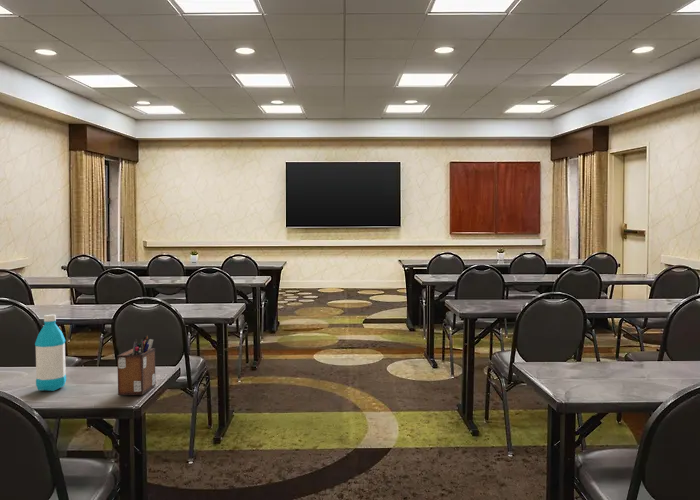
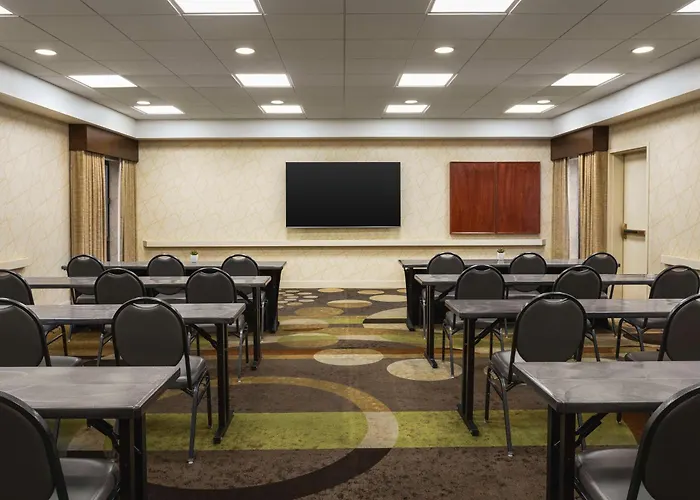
- water bottle [34,314,67,392]
- desk organizer [116,334,156,396]
